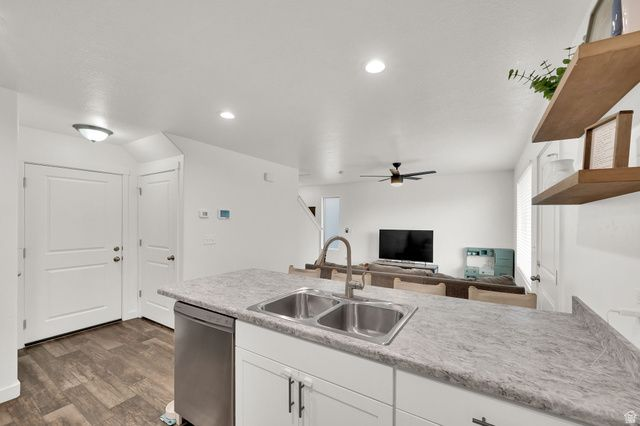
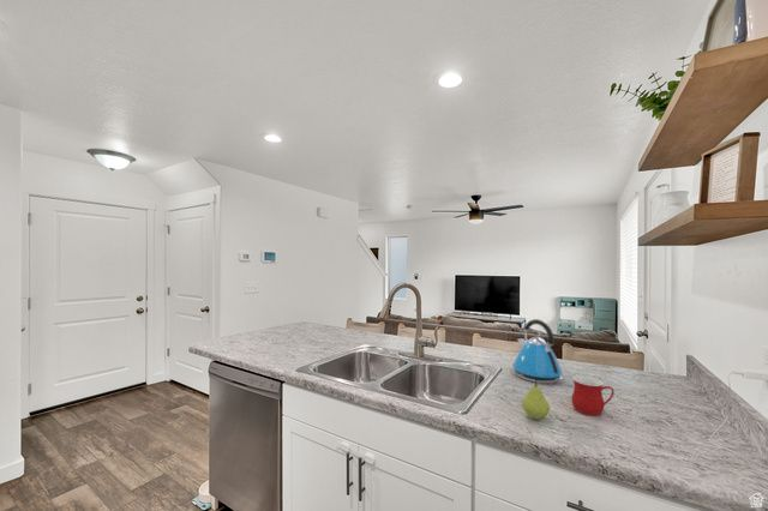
+ kettle [511,318,564,385]
+ fruit [521,380,551,420]
+ mug [571,374,616,417]
